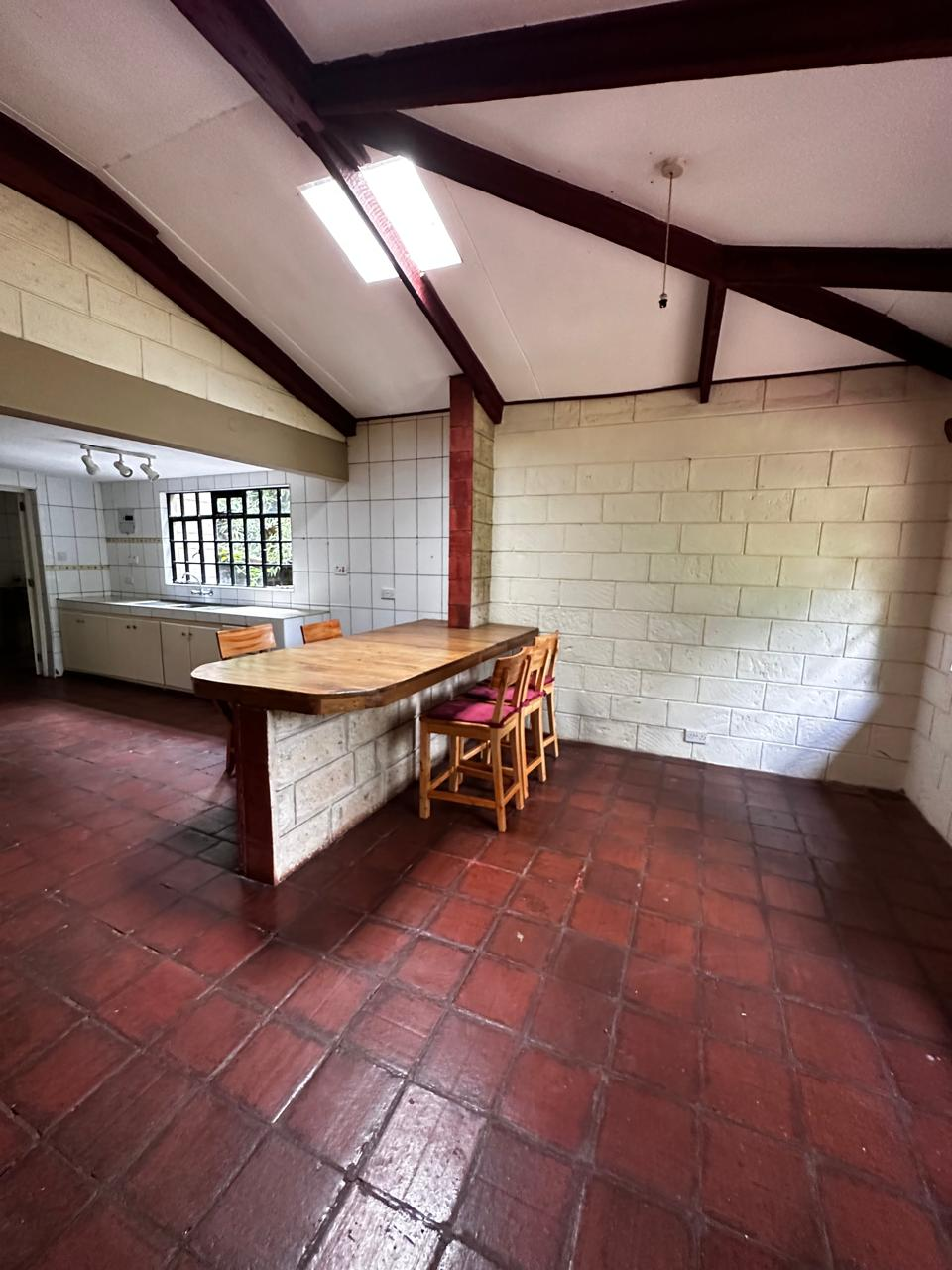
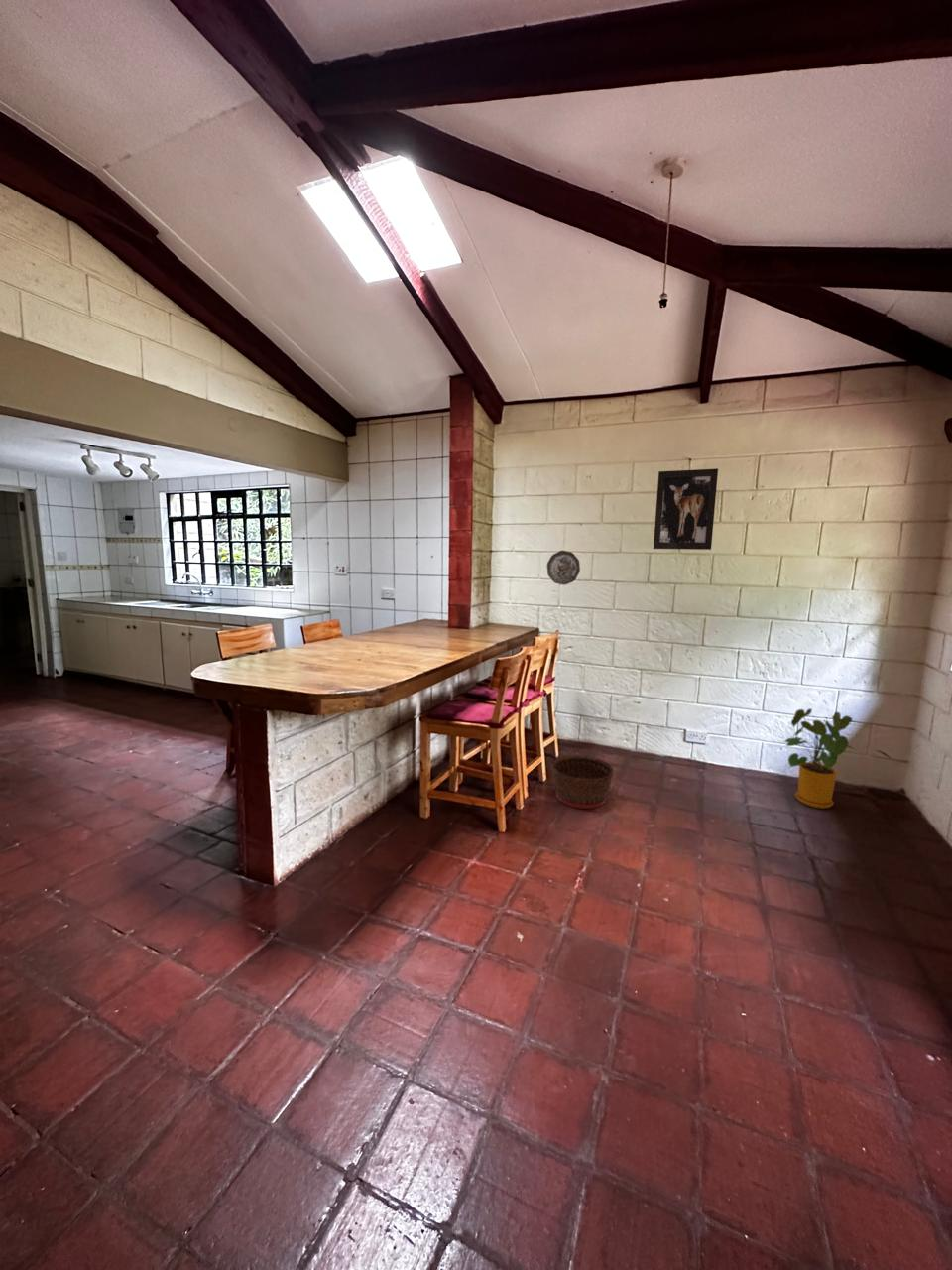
+ basket [550,754,615,810]
+ wall art [653,467,719,551]
+ decorative plate [546,550,581,586]
+ house plant [783,707,857,810]
